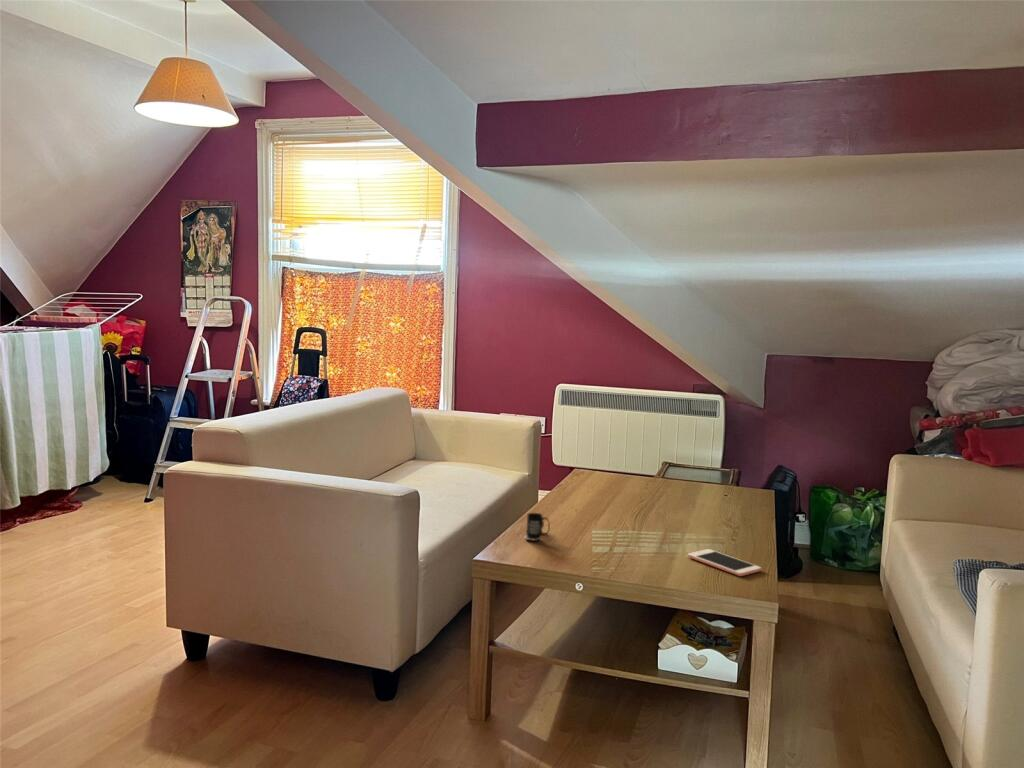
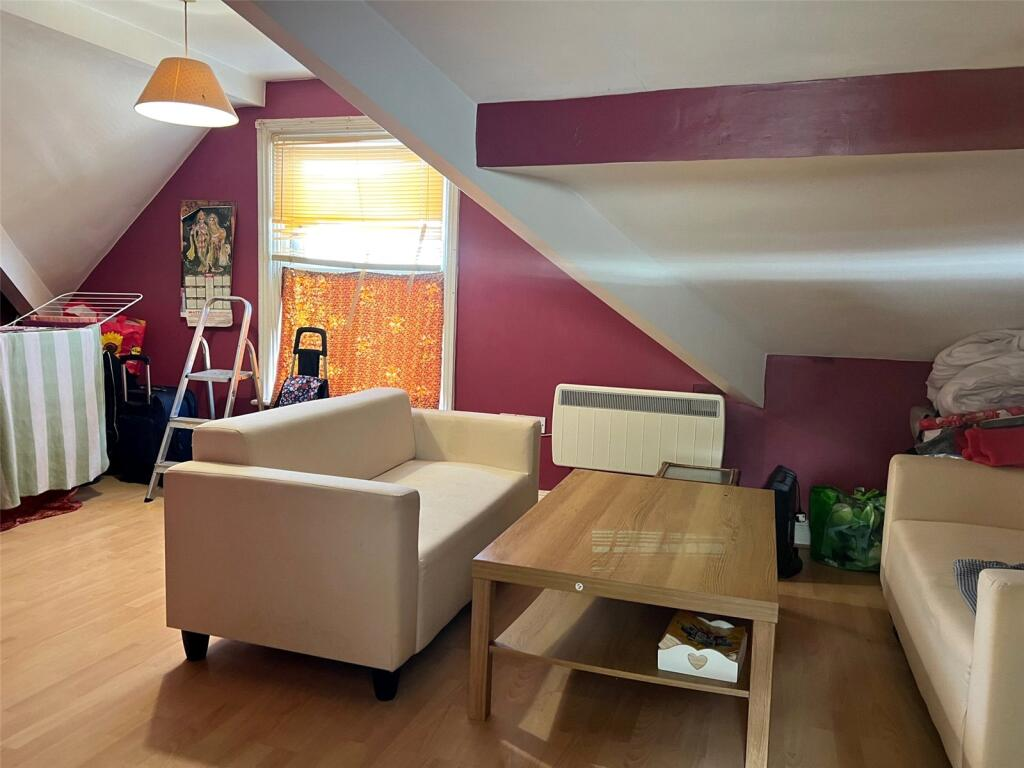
- mug [524,512,551,542]
- cell phone [687,548,762,577]
